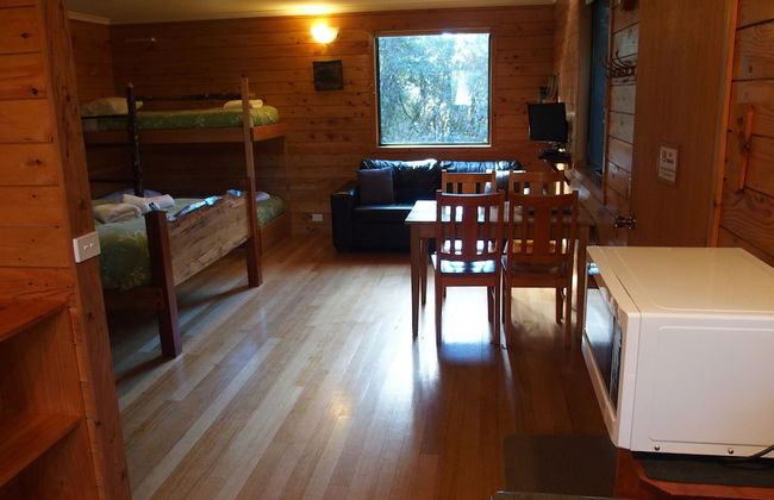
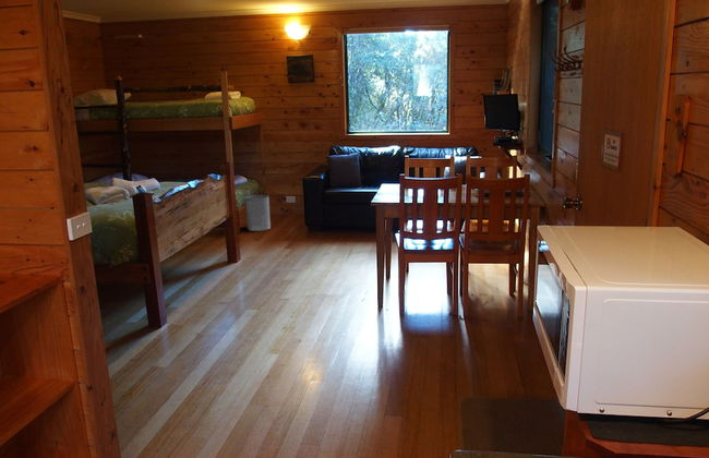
+ trash can [244,194,272,232]
